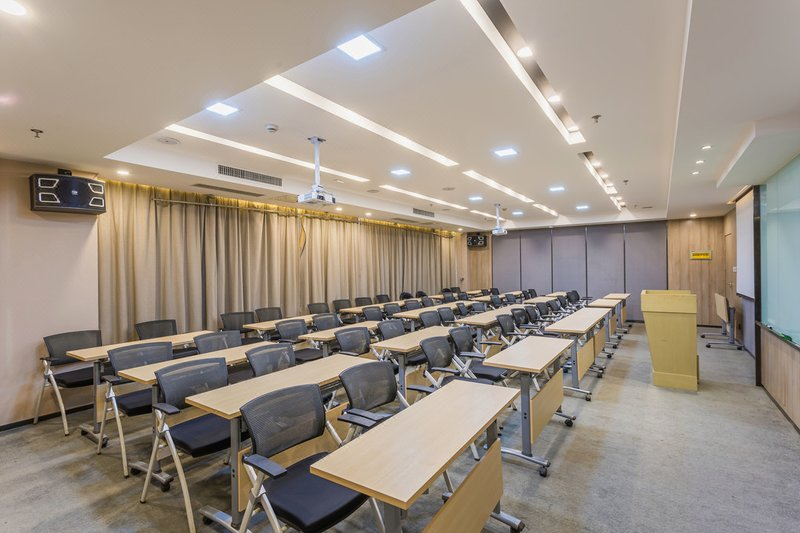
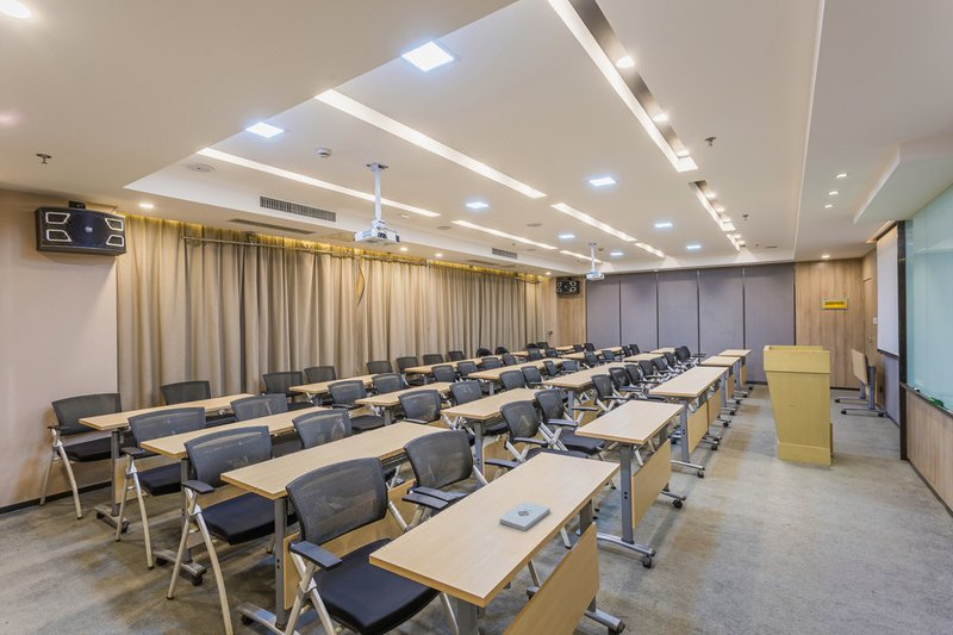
+ notepad [498,500,552,533]
